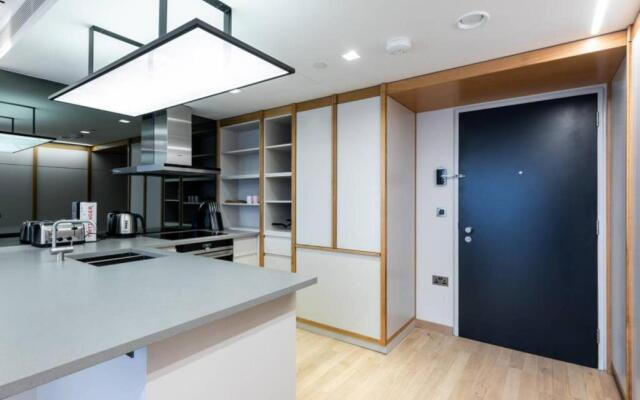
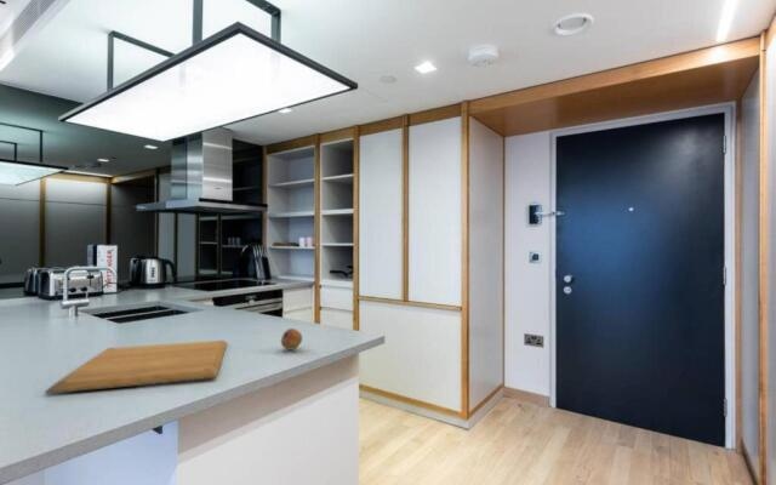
+ fruit [280,327,303,352]
+ chopping board [44,340,228,395]
